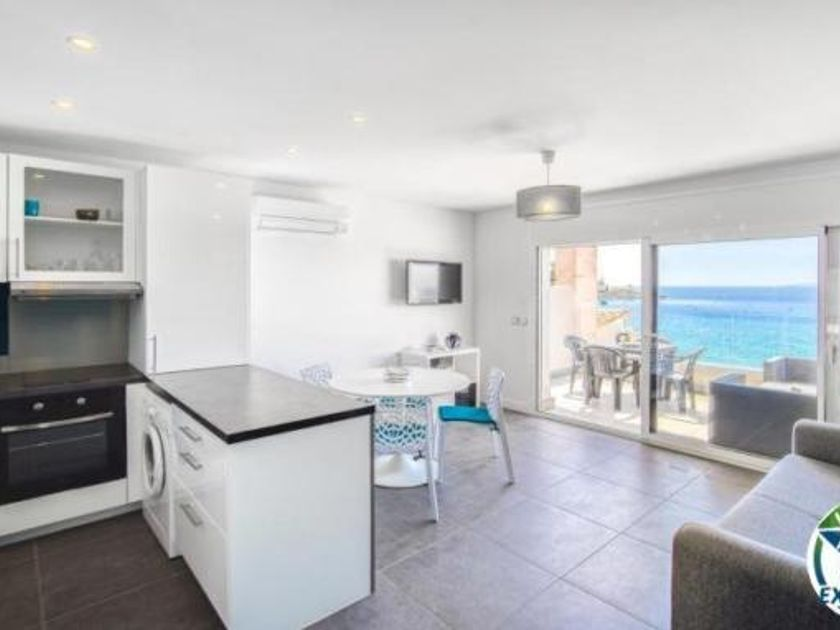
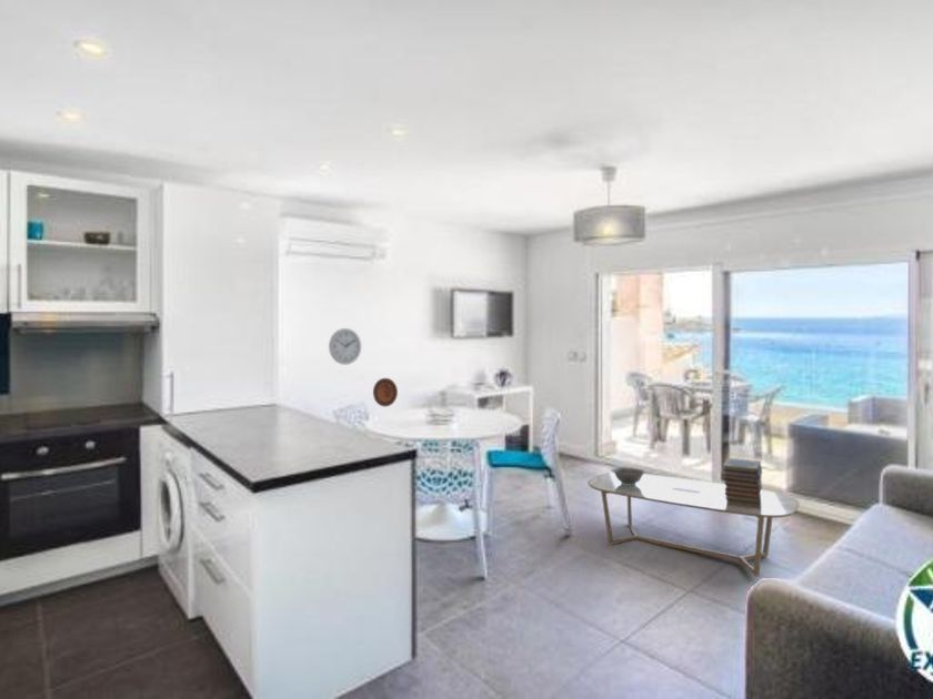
+ coffee table [586,472,800,578]
+ book stack [721,457,763,509]
+ decorative bowl [610,466,648,486]
+ decorative plate [372,377,399,407]
+ wall clock [328,327,362,366]
